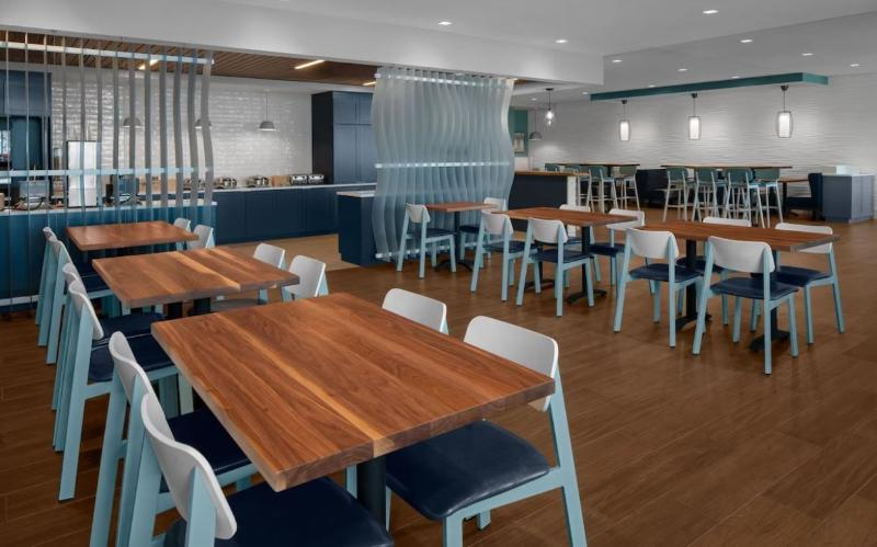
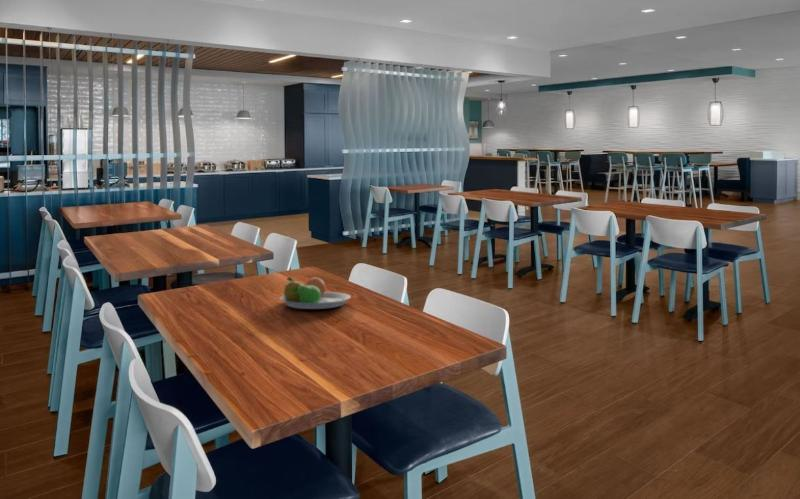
+ fruit bowl [279,276,352,310]
